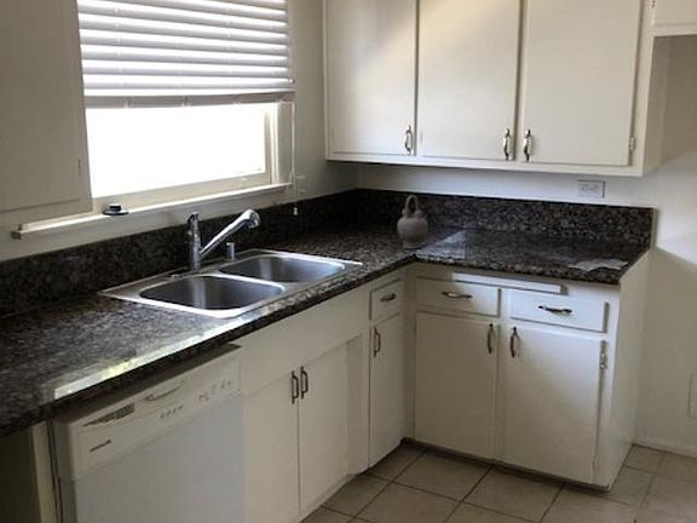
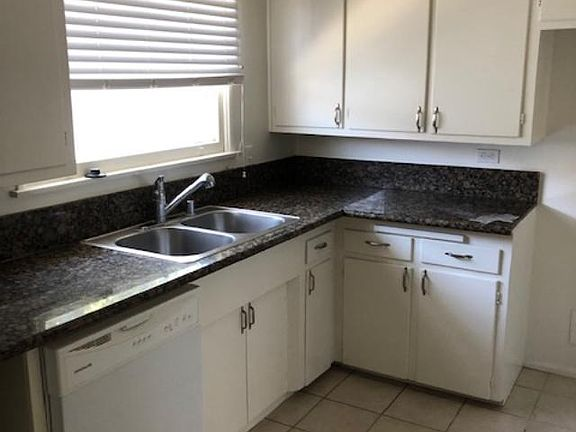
- teapot [396,194,430,249]
